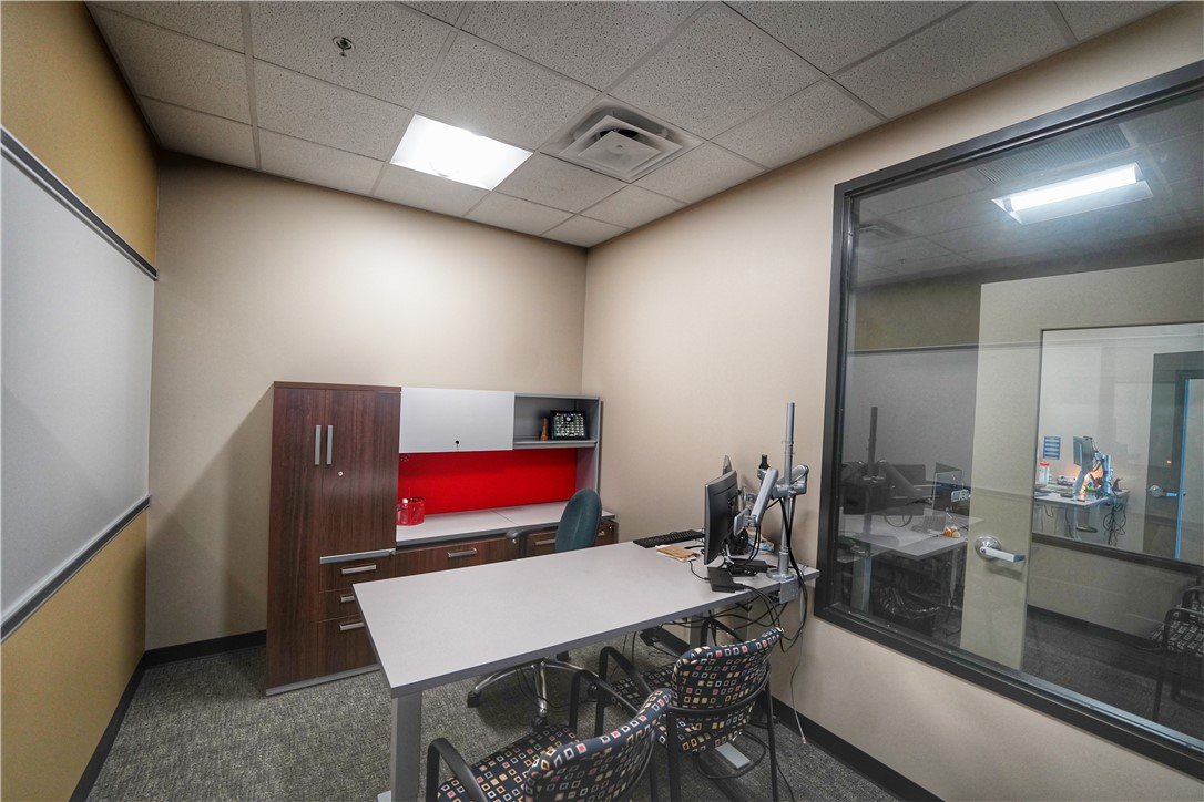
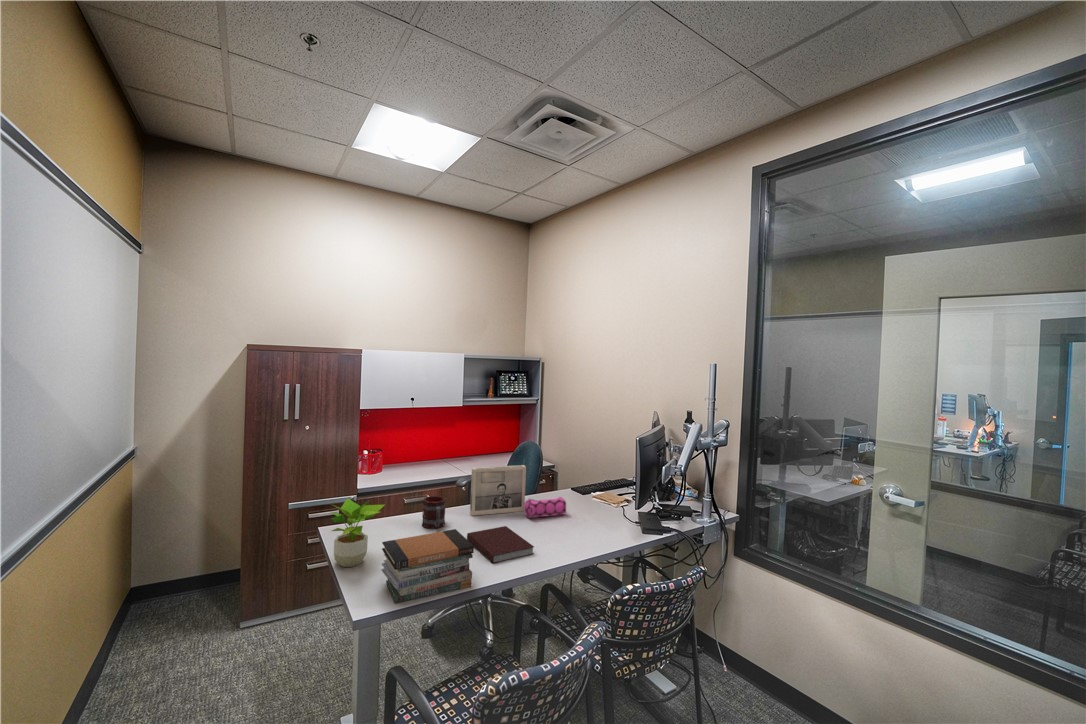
+ photo frame [469,464,527,517]
+ mug [421,495,447,530]
+ book stack [380,528,475,604]
+ pencil case [523,496,567,519]
+ potted plant [330,498,385,568]
+ notebook [466,525,535,564]
